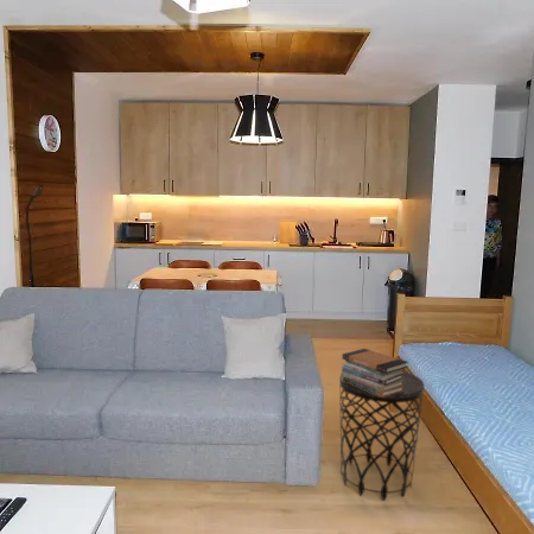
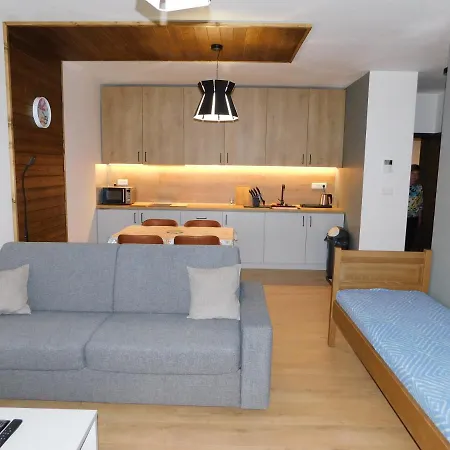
- side table [338,370,425,502]
- book stack [341,348,409,396]
